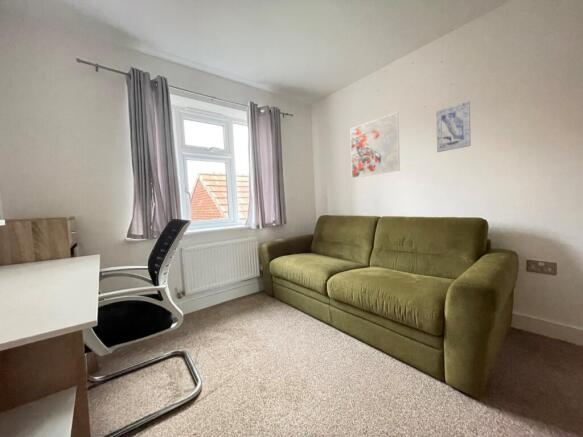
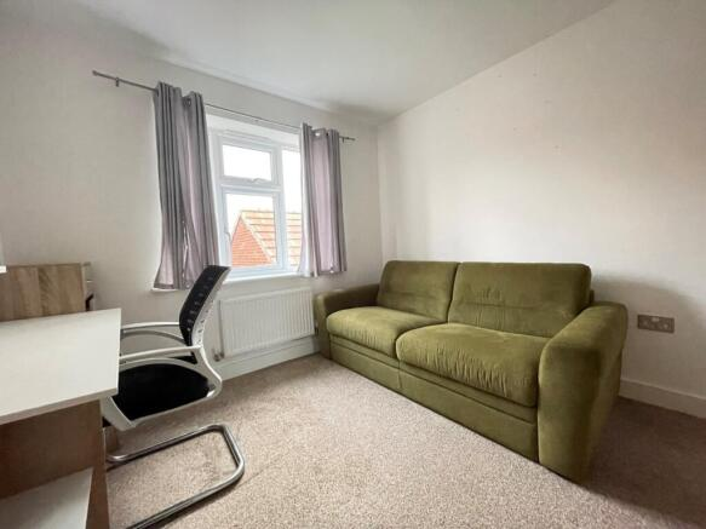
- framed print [349,111,401,179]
- wall art [435,100,472,153]
